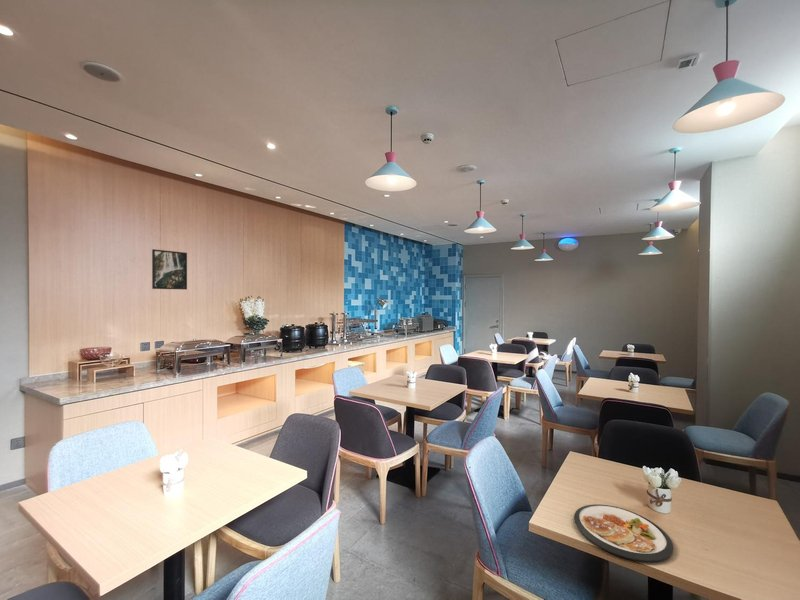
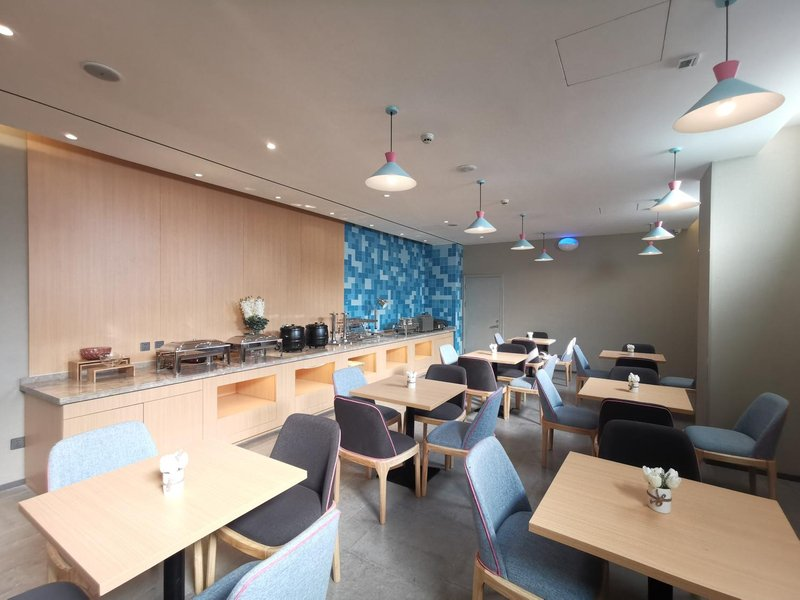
- dish [573,503,674,563]
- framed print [151,248,188,290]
